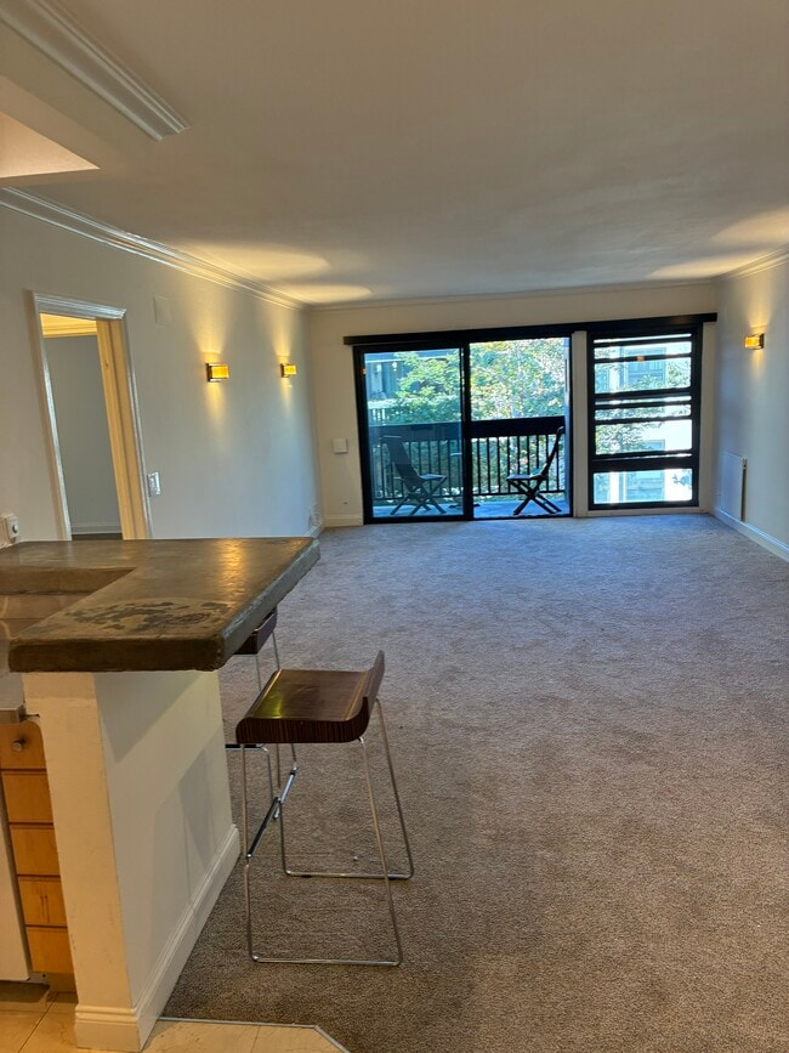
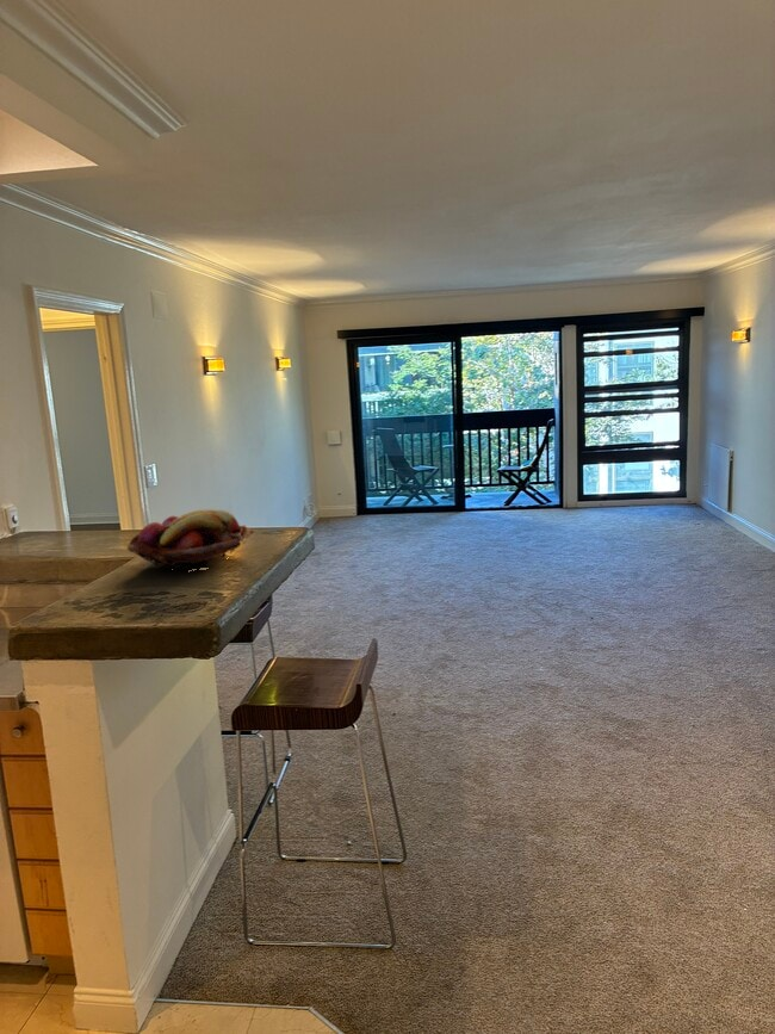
+ fruit basket [126,508,255,571]
